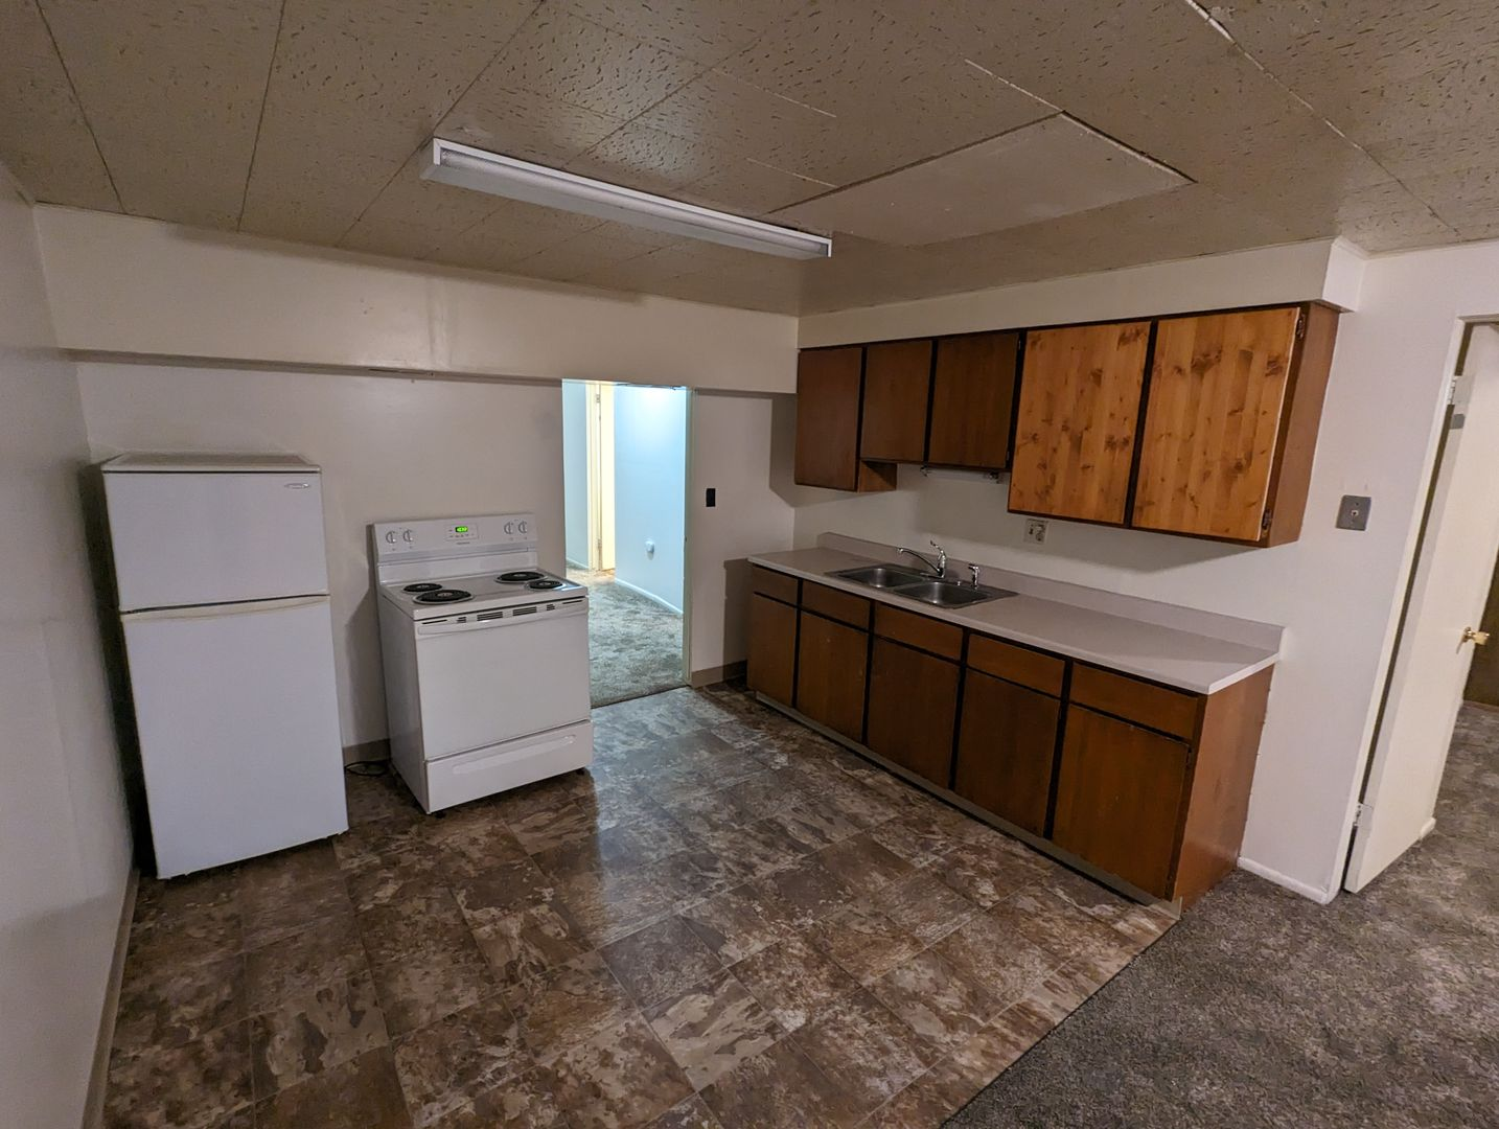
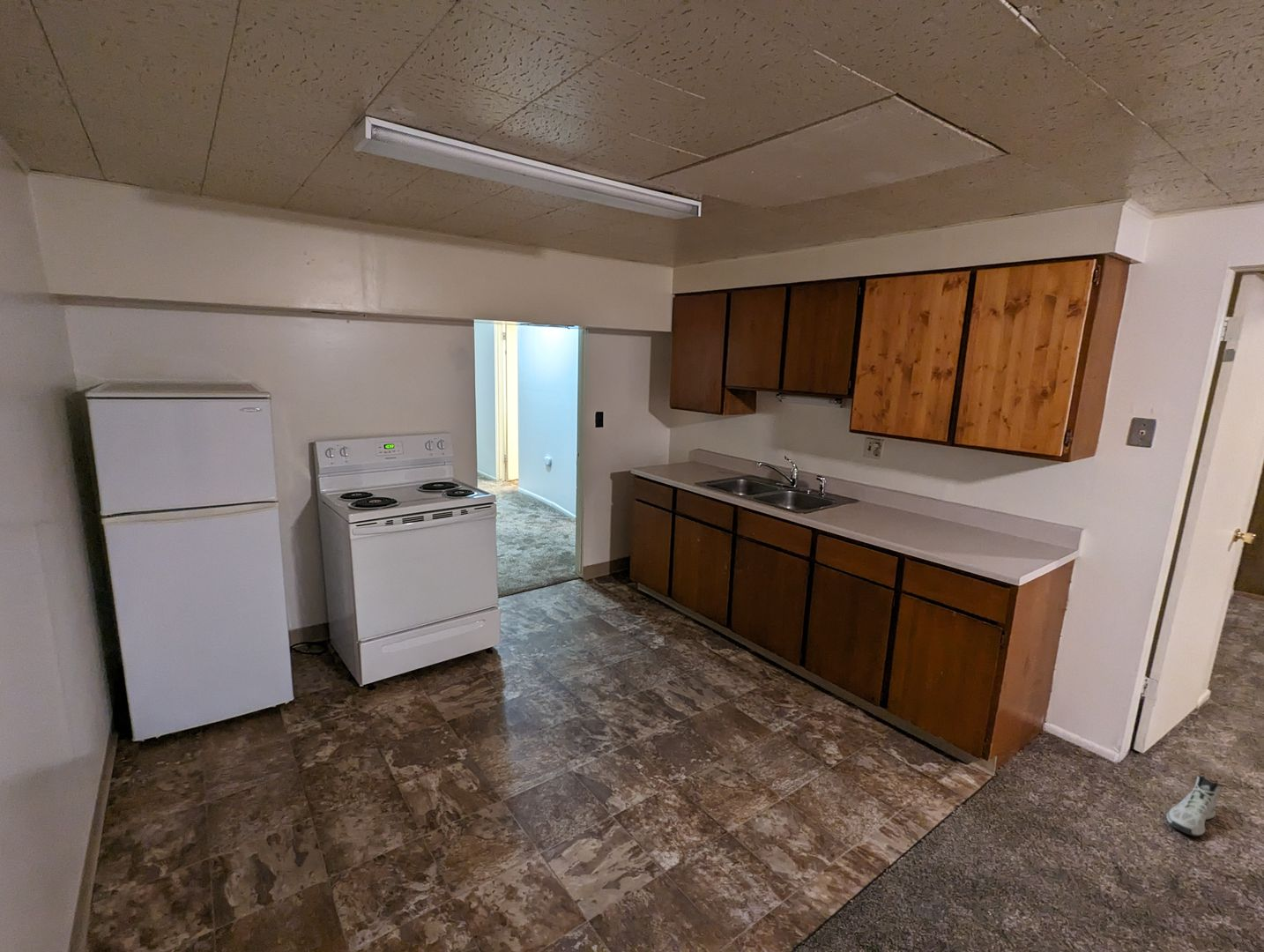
+ sneaker [1165,774,1223,837]
